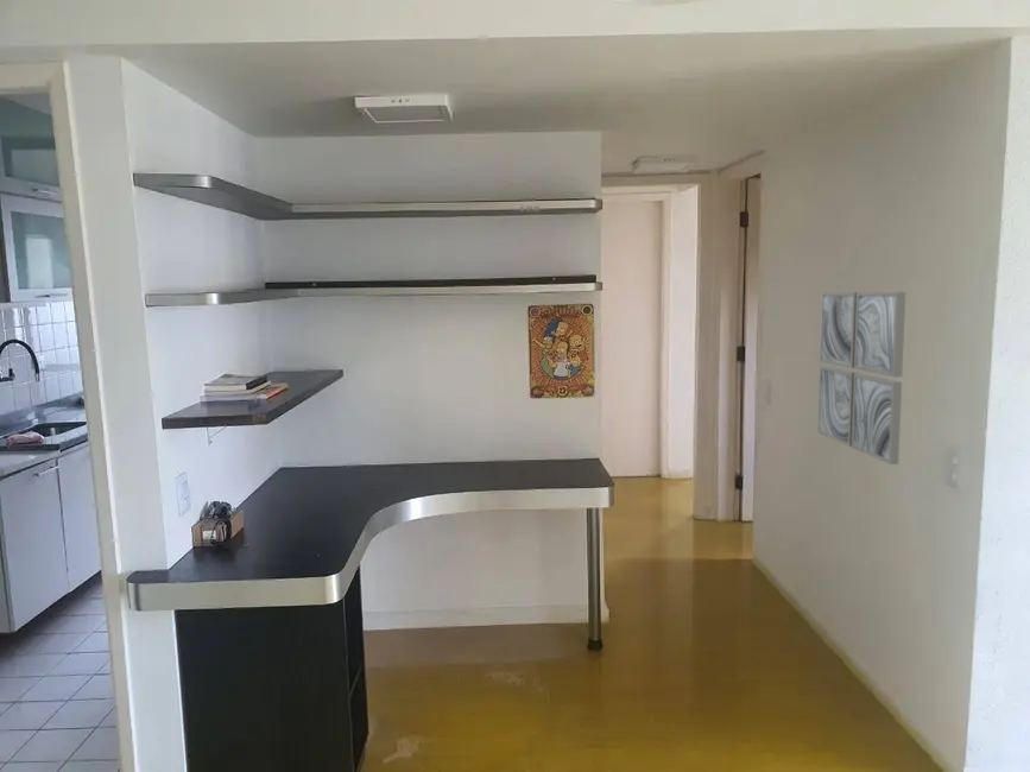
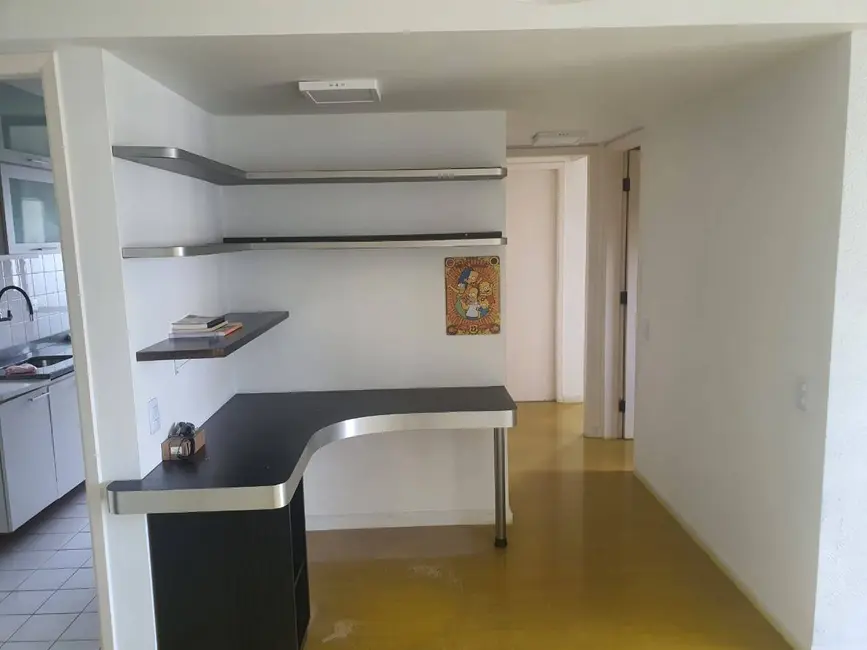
- wall art [816,291,906,466]
